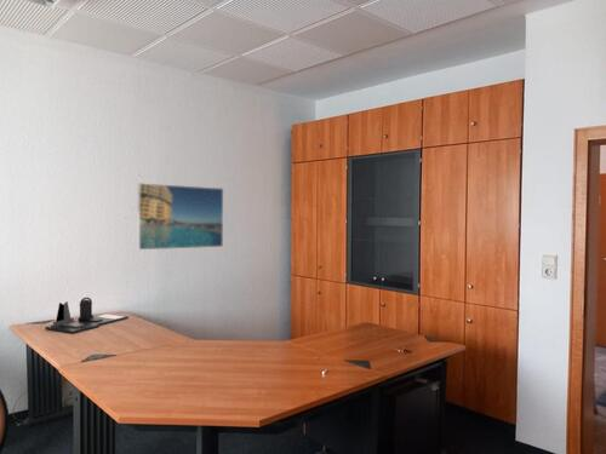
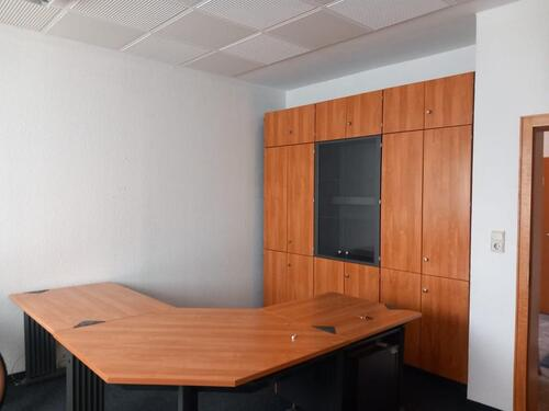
- desk organizer [44,297,130,334]
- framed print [136,182,224,251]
